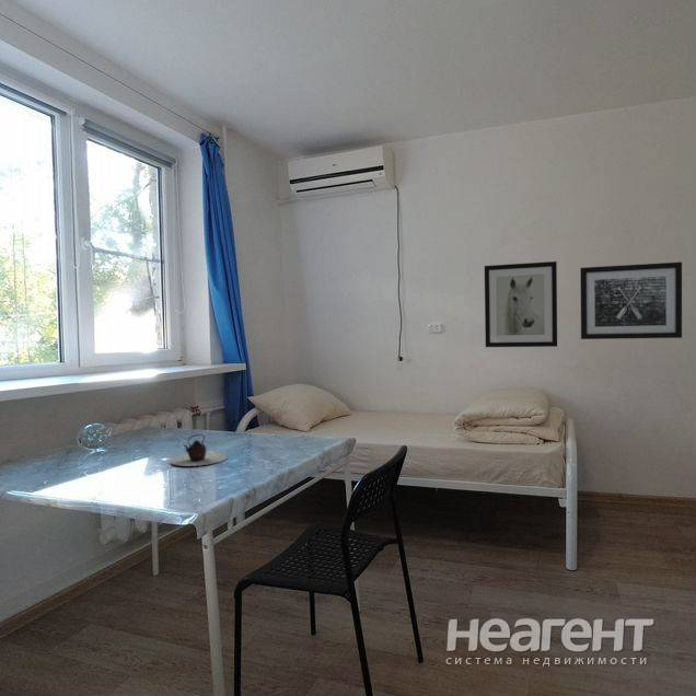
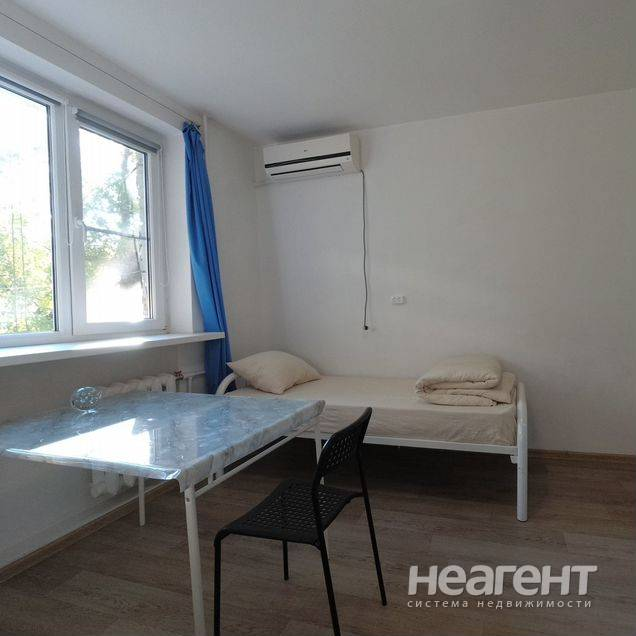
- wall art [484,260,558,348]
- teapot [169,433,229,467]
- wall art [579,260,683,340]
